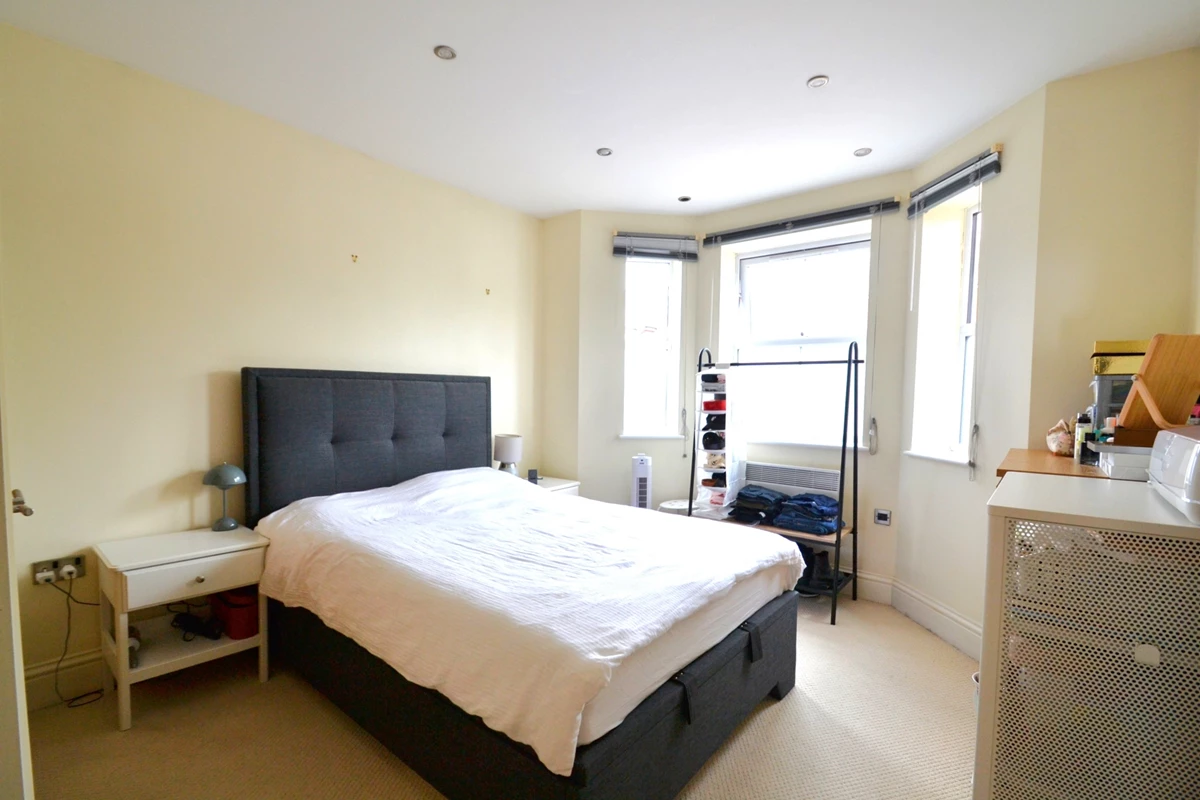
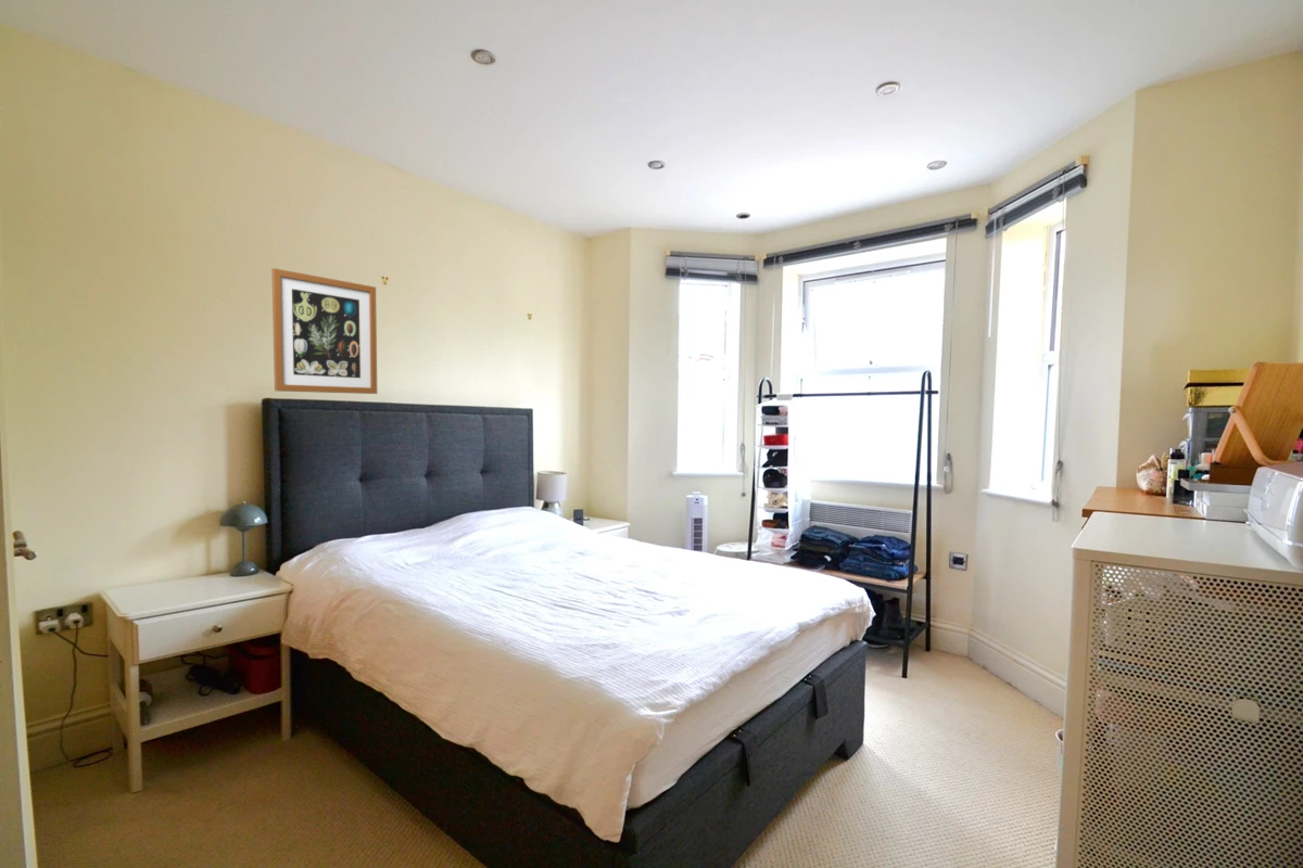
+ wall art [270,267,378,395]
